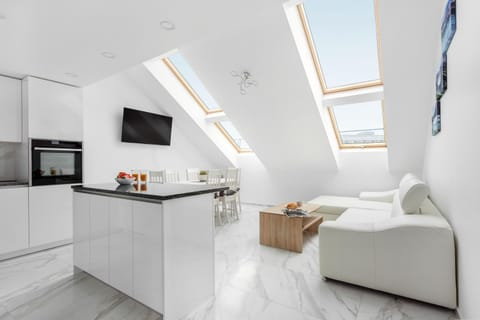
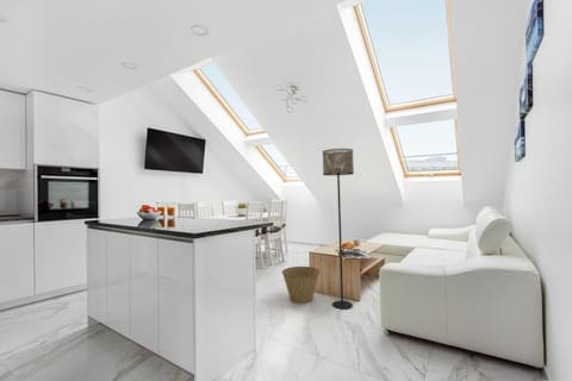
+ basket [281,266,322,305]
+ floor lamp [322,148,355,311]
